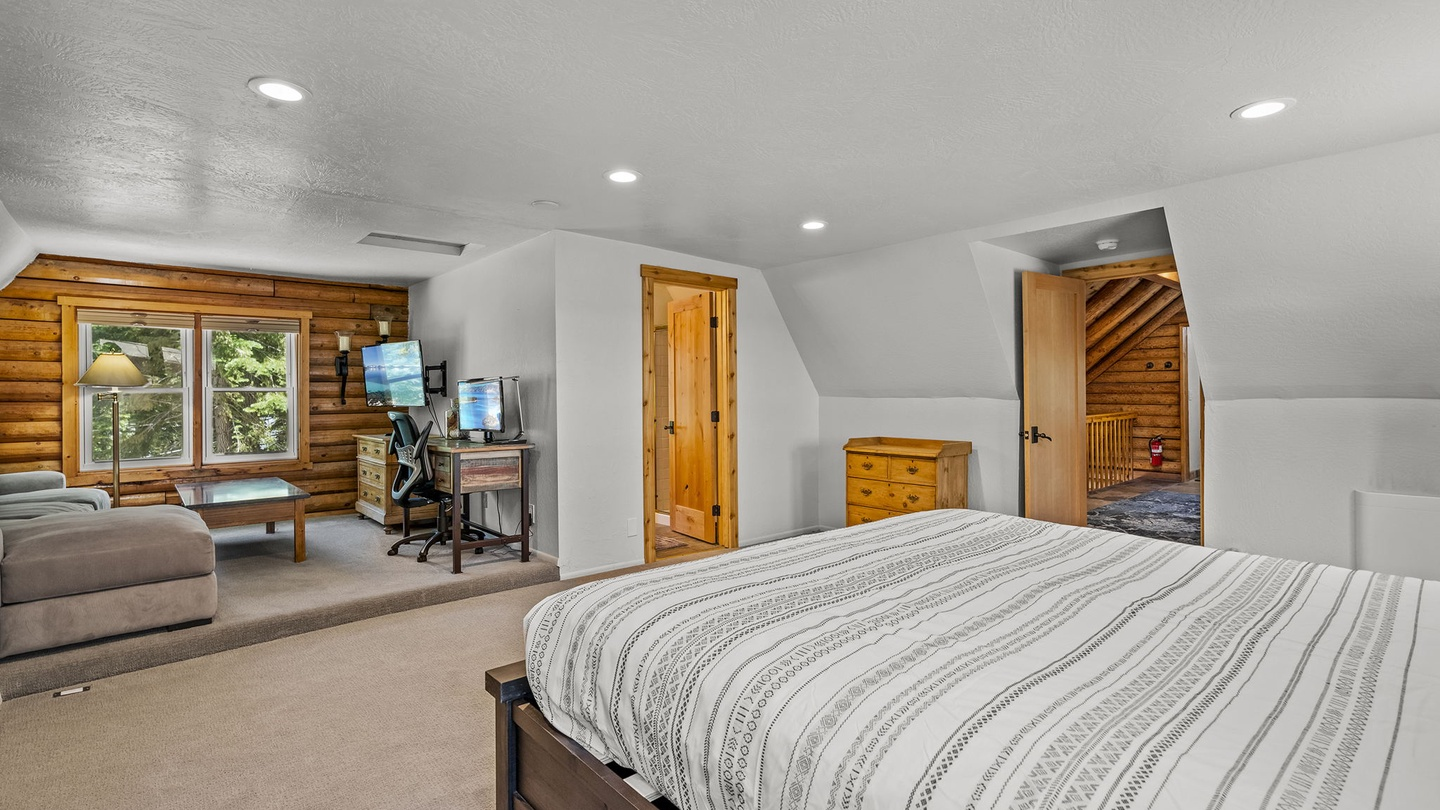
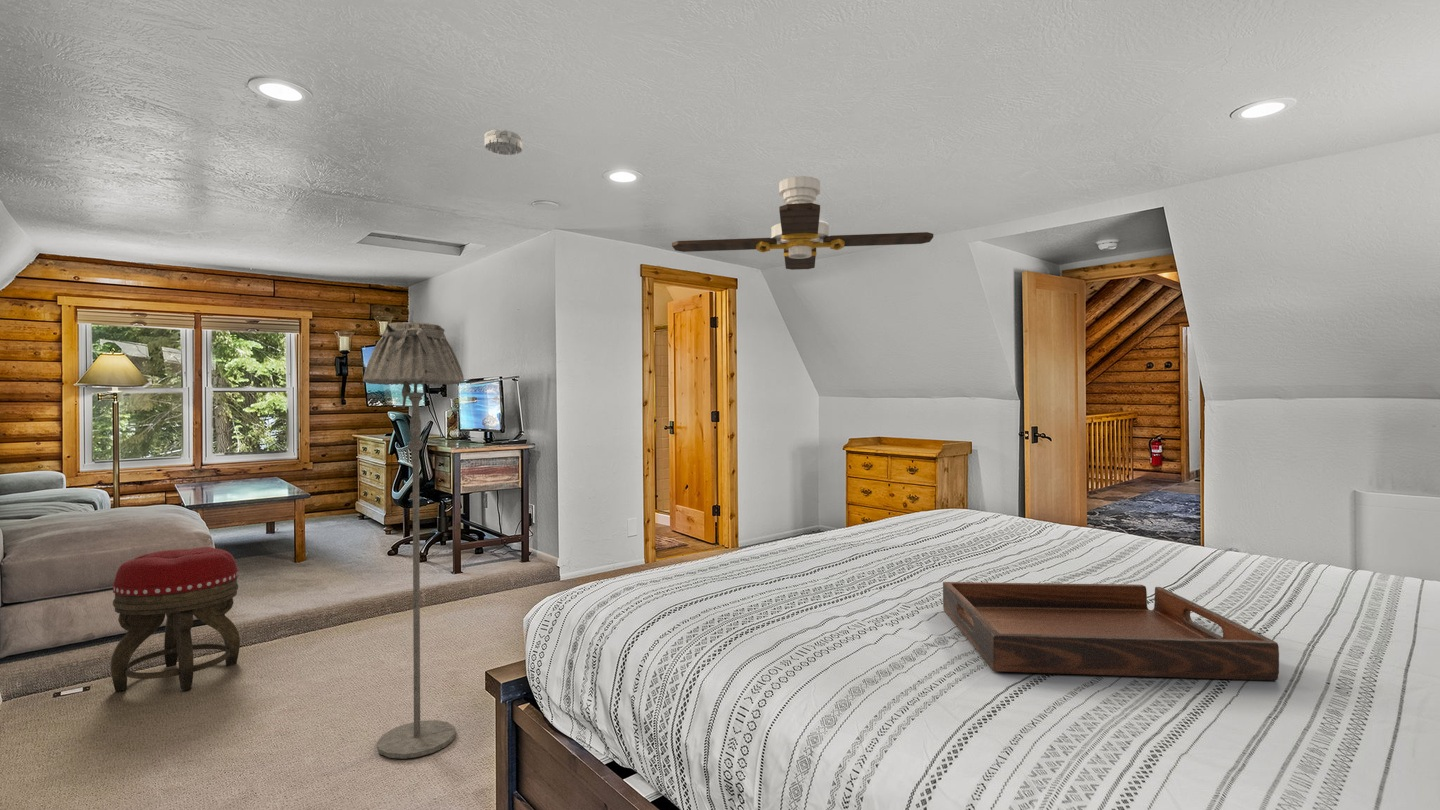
+ floor lamp [362,321,465,760]
+ smoke detector [484,128,523,156]
+ ceiling fan [671,175,934,271]
+ footstool [110,546,241,693]
+ serving tray [942,581,1280,681]
